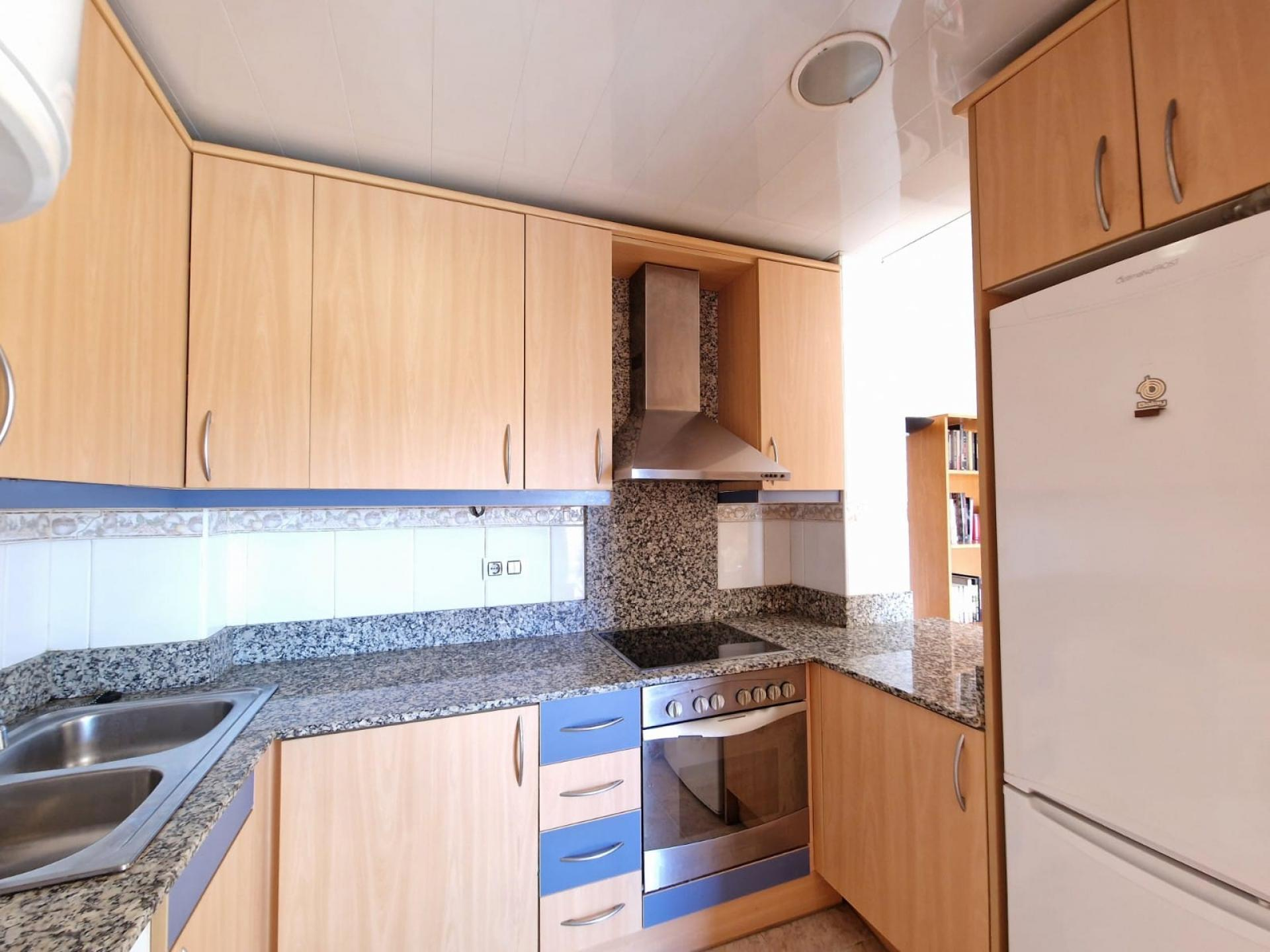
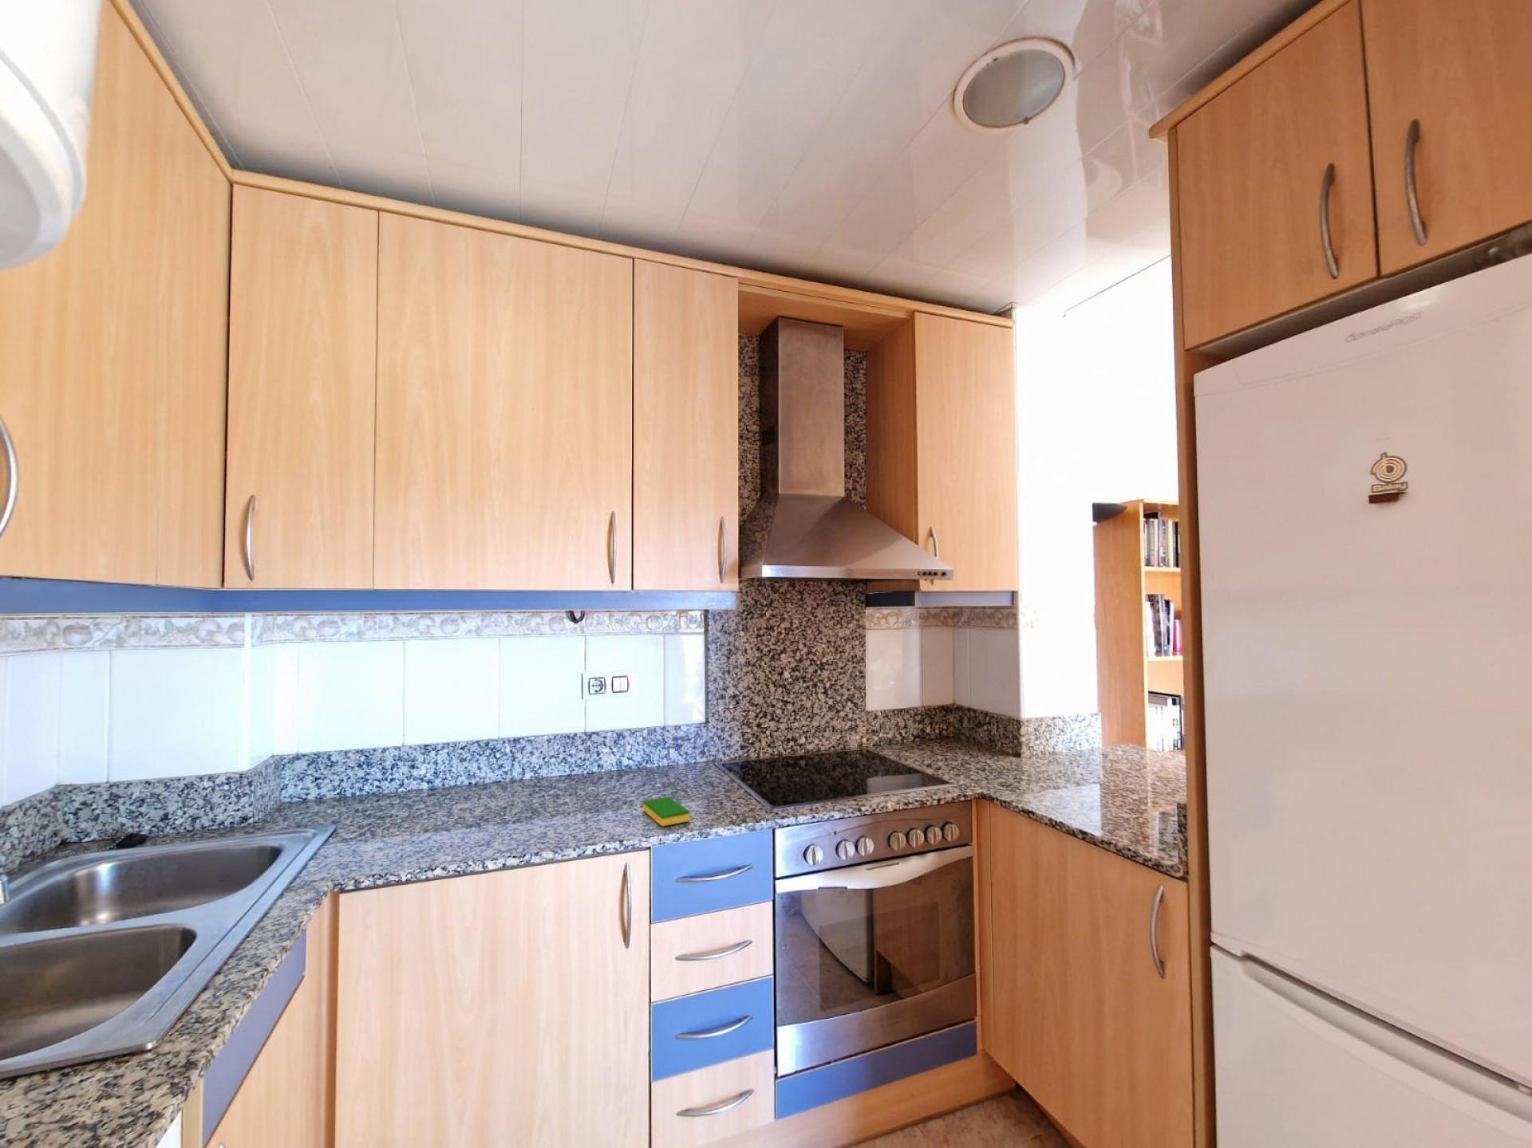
+ dish sponge [642,796,690,827]
